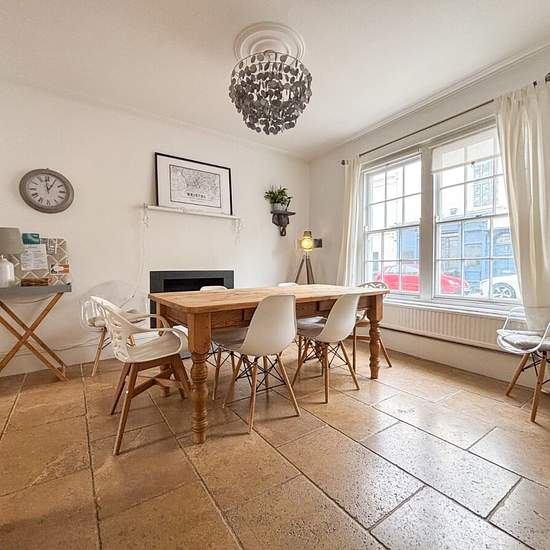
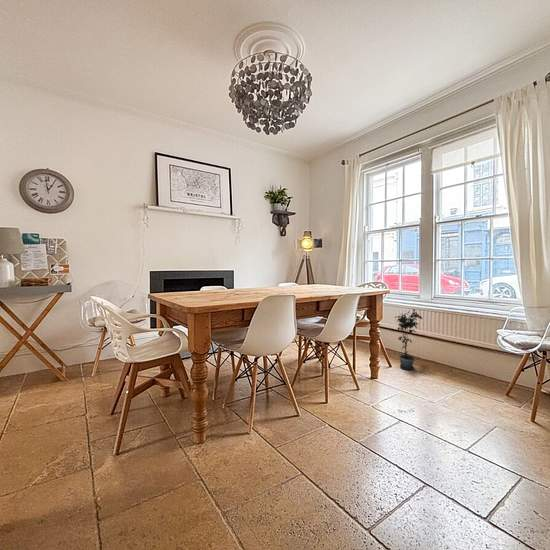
+ potted plant [394,308,423,371]
